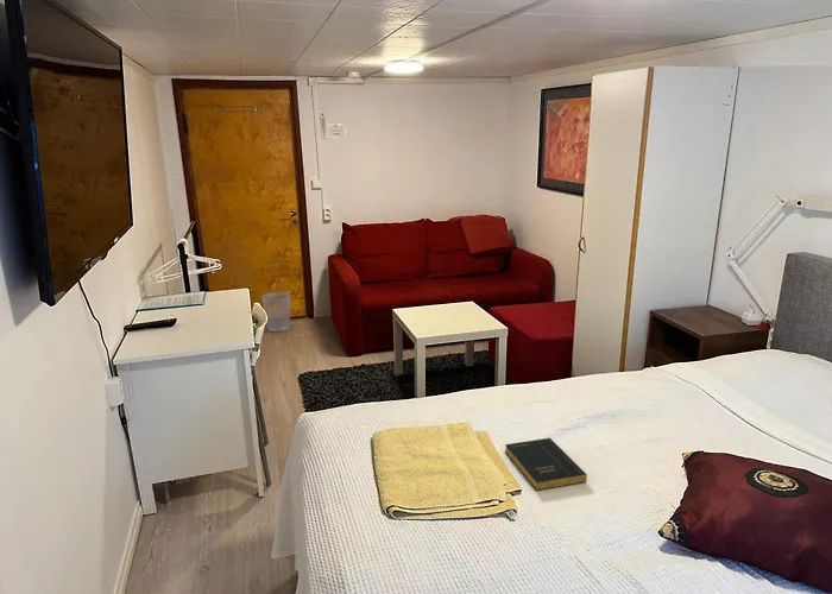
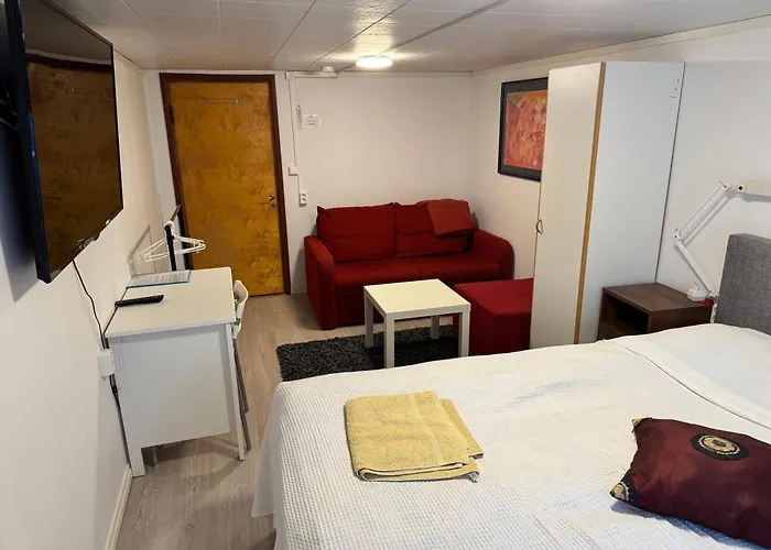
- book [504,437,588,492]
- wastebasket [260,291,291,333]
